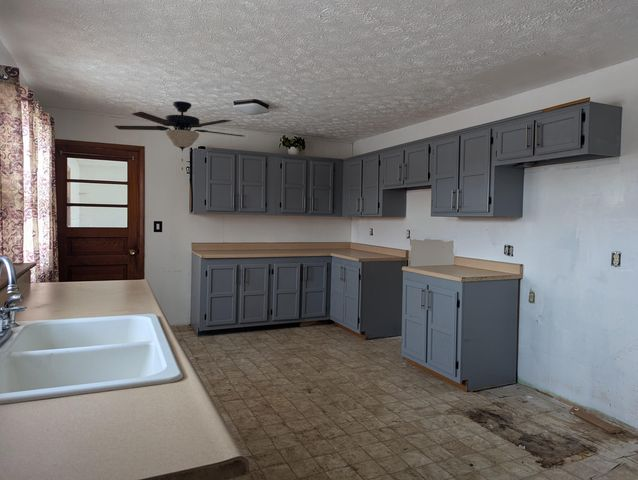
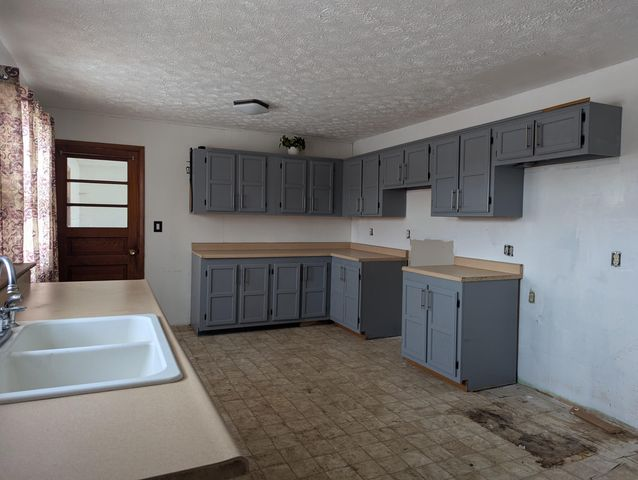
- ceiling fan [114,100,245,171]
